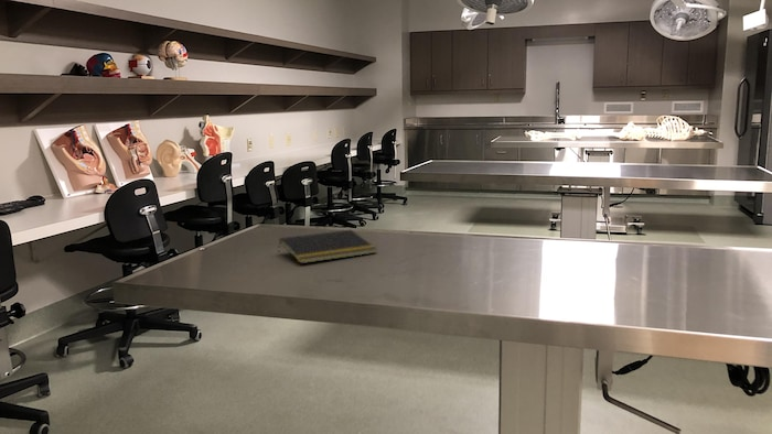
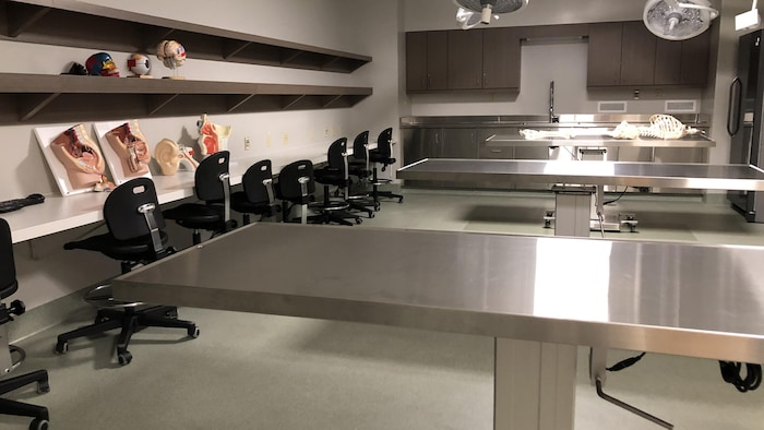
- notepad [277,229,378,264]
